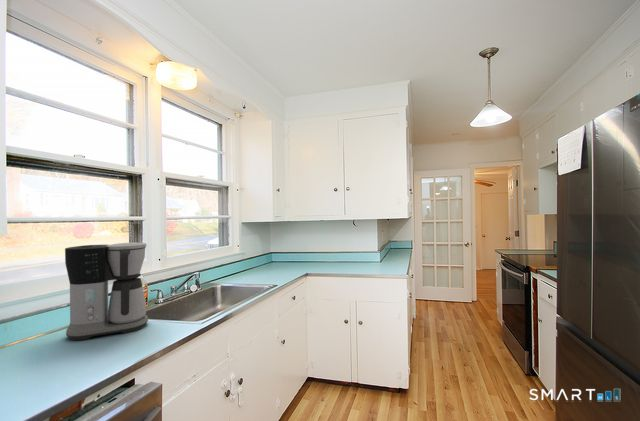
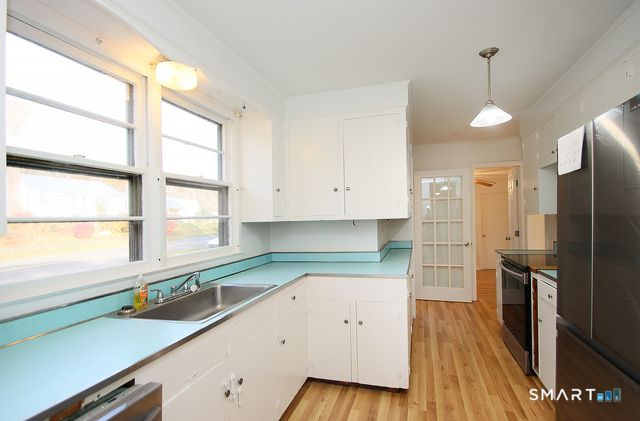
- coffee maker [64,242,149,341]
